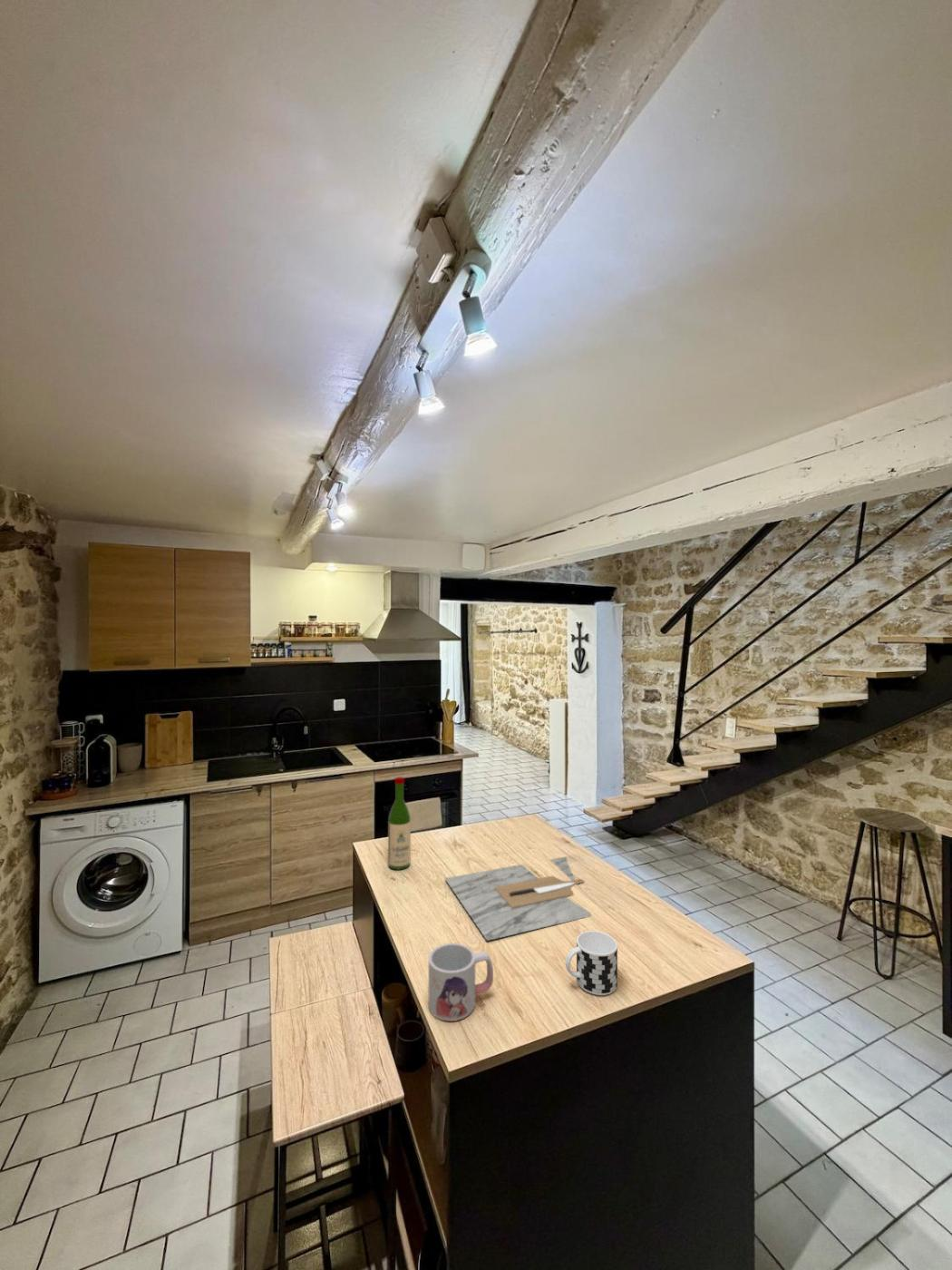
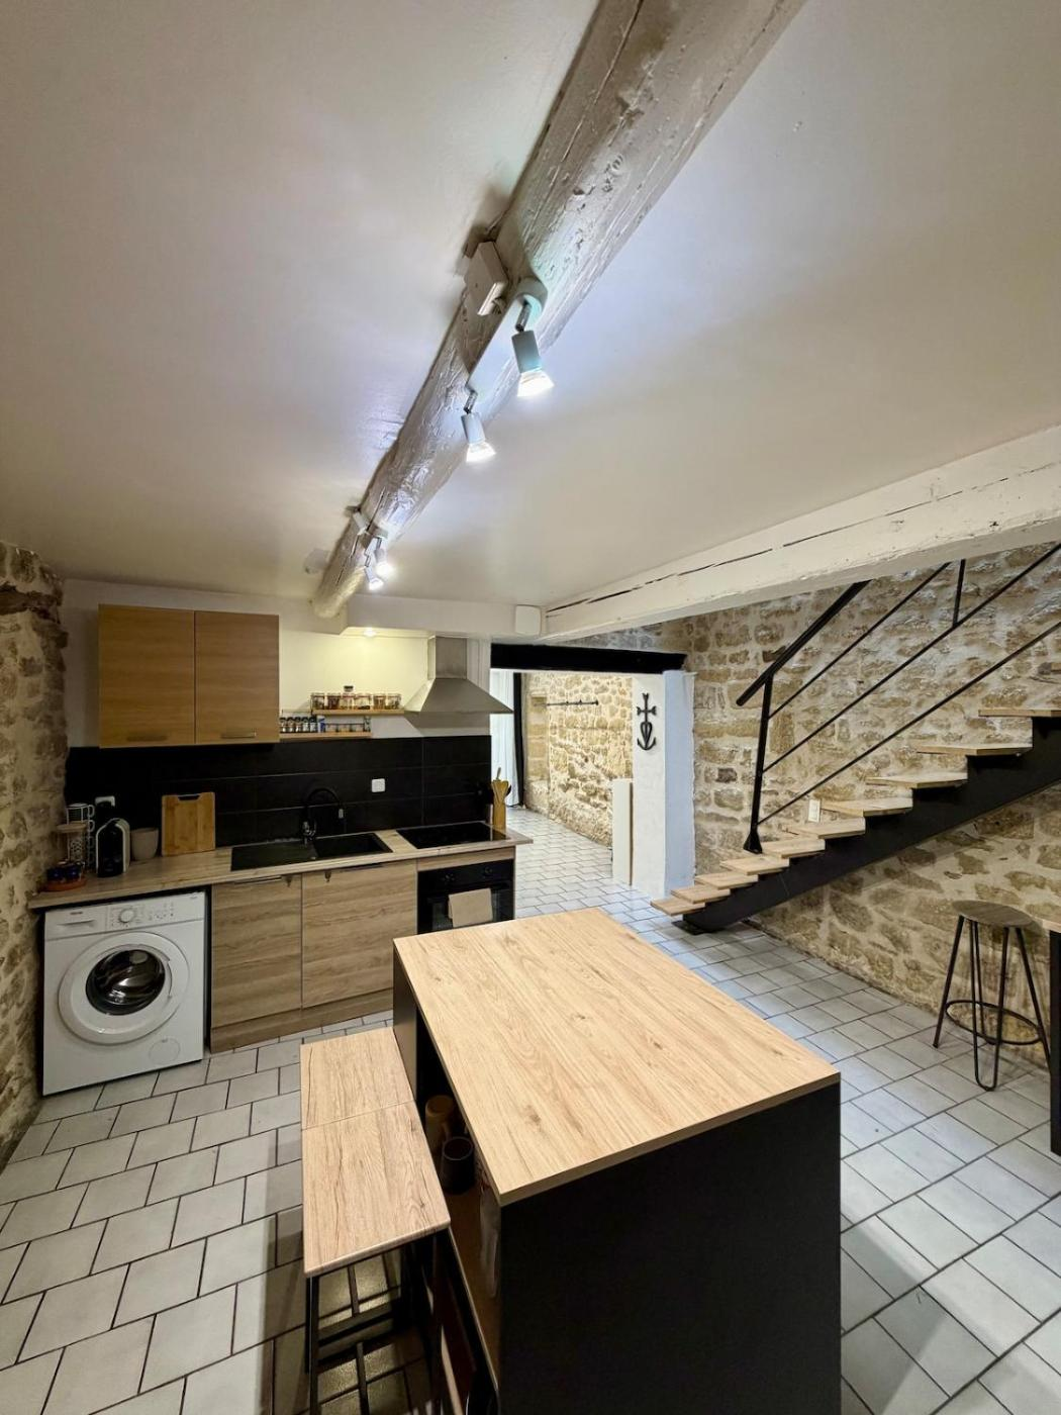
- wine bottle [387,777,412,871]
- cutting board [444,855,593,942]
- mug [428,943,494,1022]
- cup [565,930,618,996]
